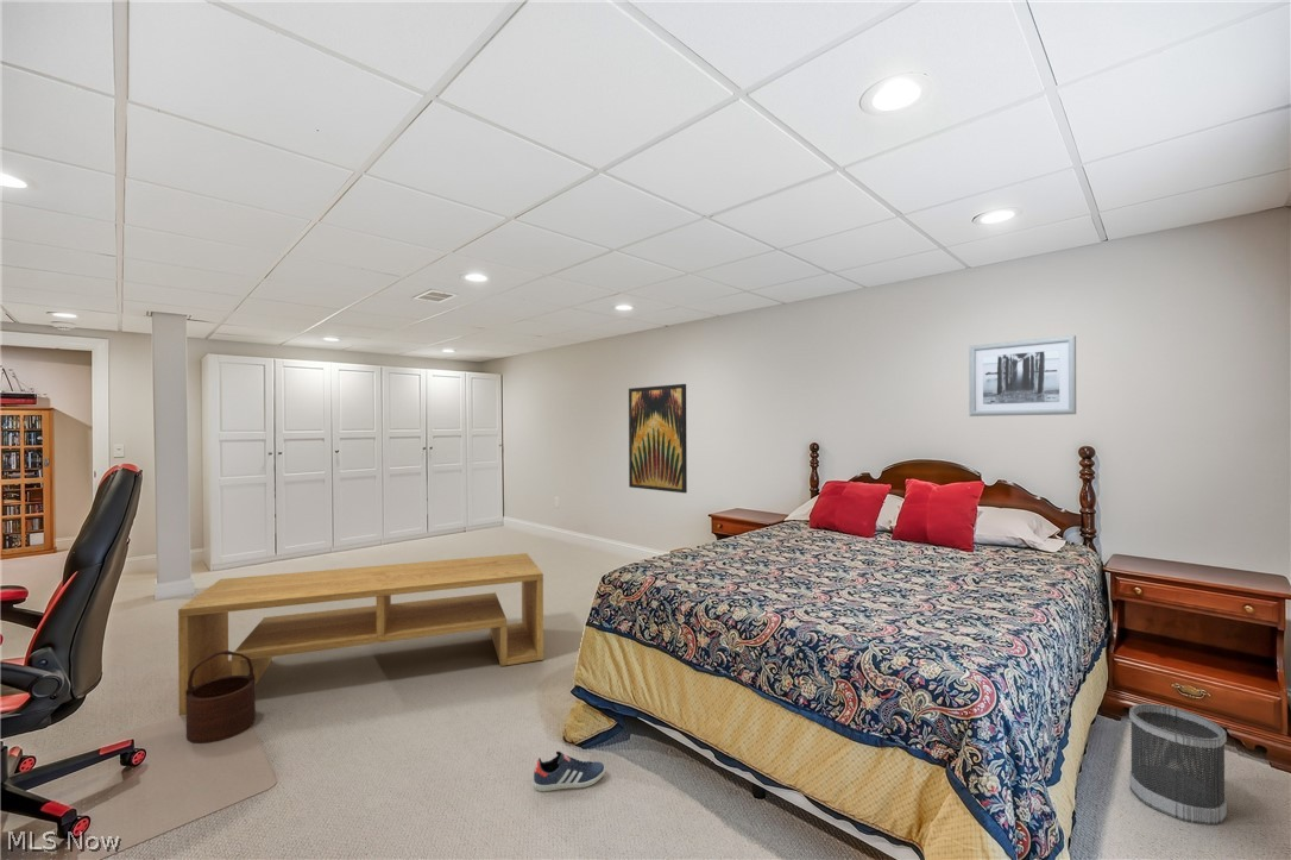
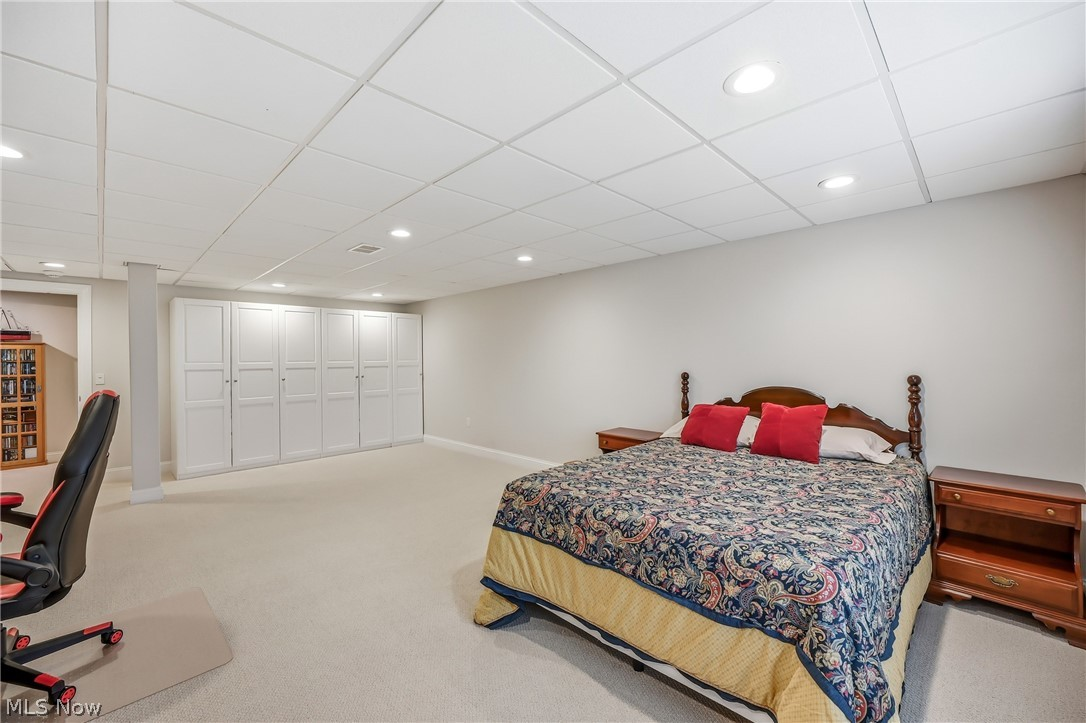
- wall art [968,334,1077,418]
- wall art [628,383,688,494]
- sneaker [533,751,606,792]
- bench [177,552,544,716]
- wastebasket [1128,703,1228,827]
- wooden bucket [185,649,257,745]
